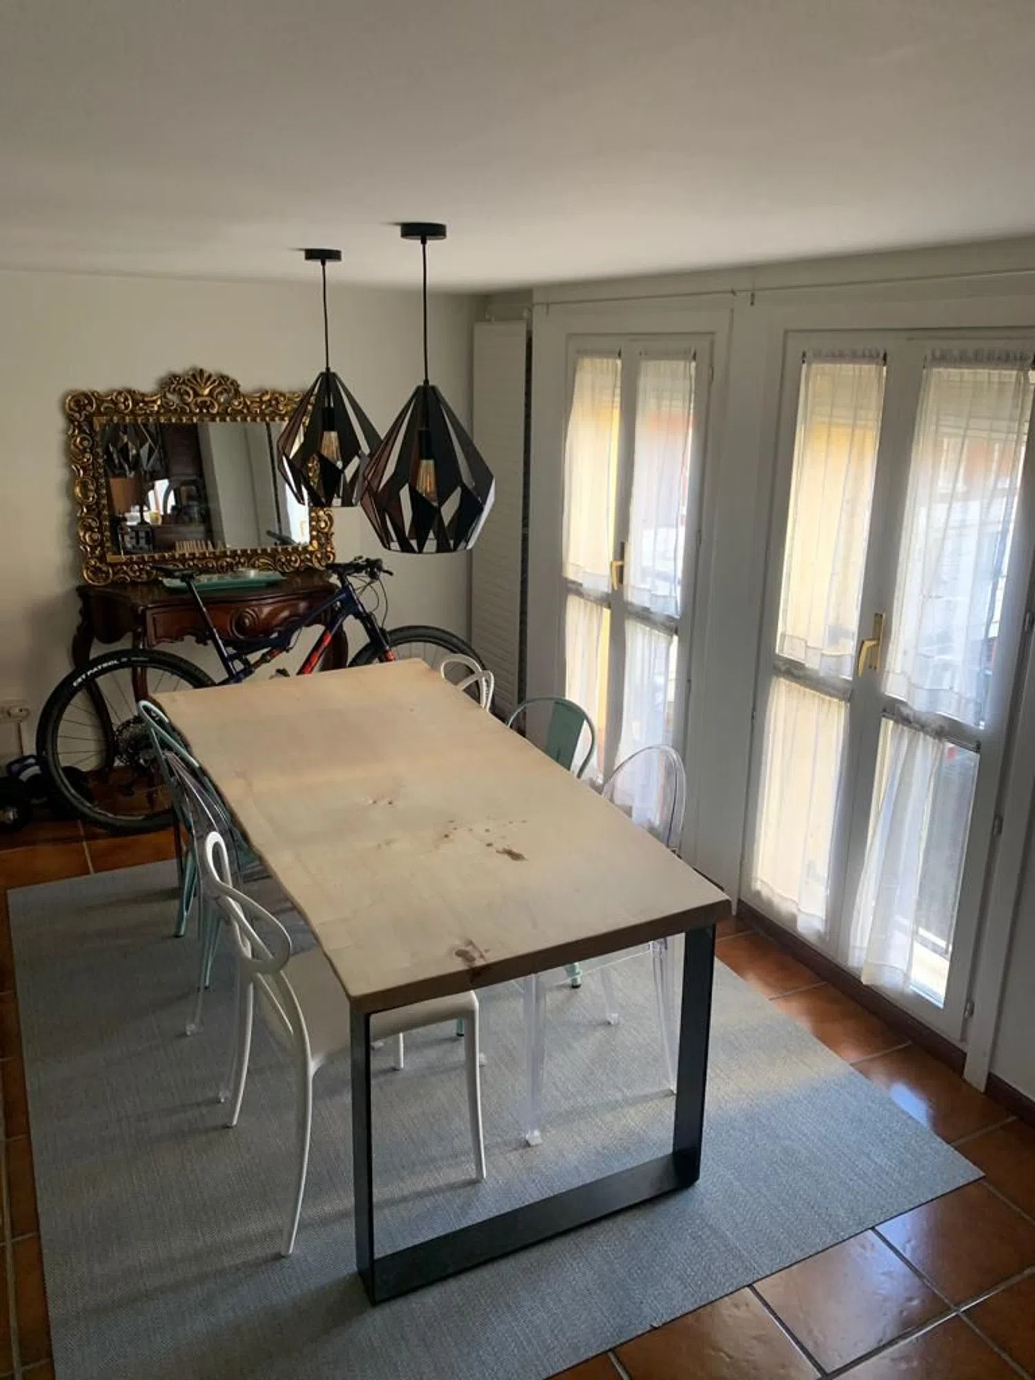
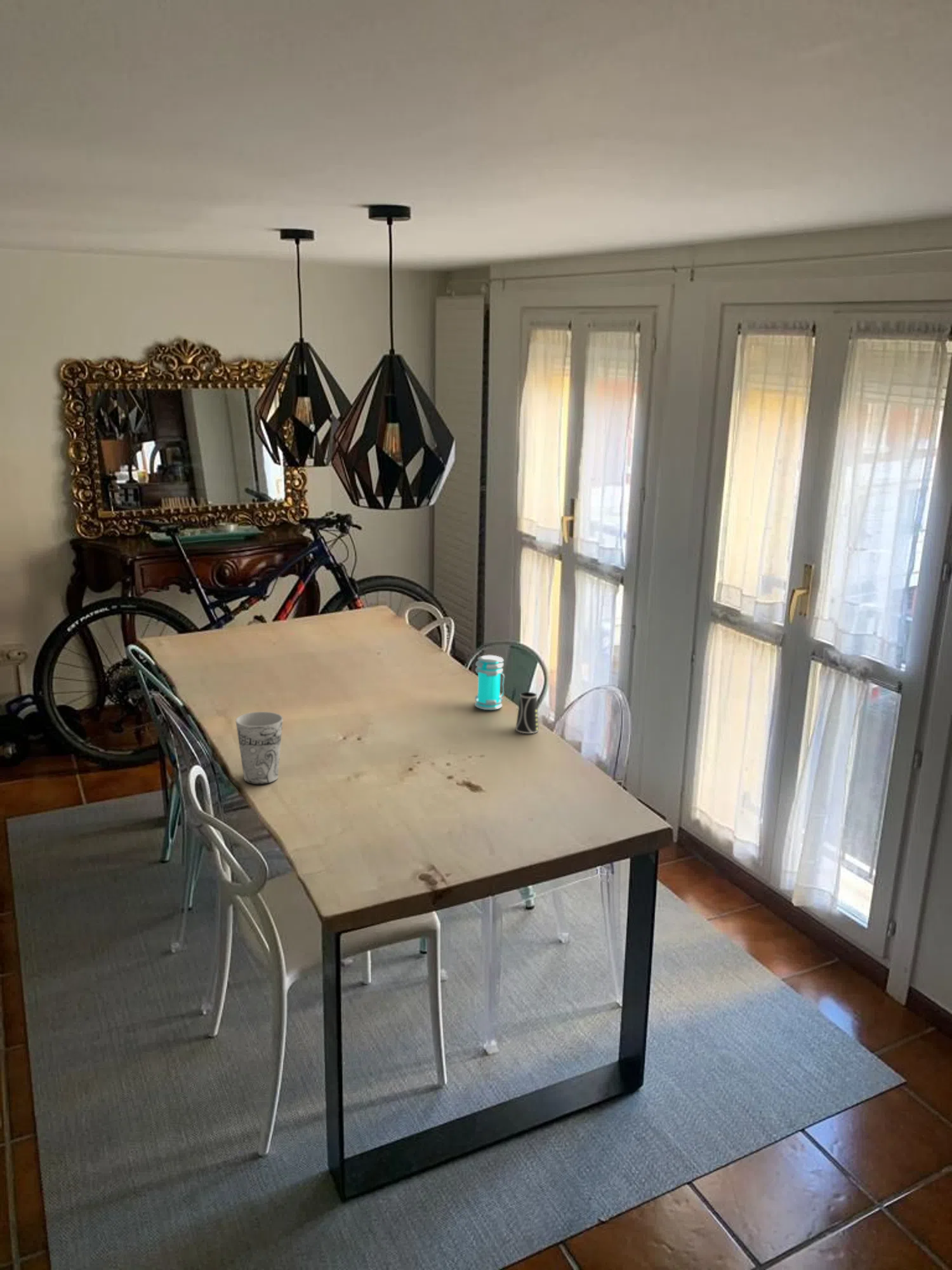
+ jar [474,655,505,711]
+ cup [235,711,284,785]
+ cup [515,692,539,734]
